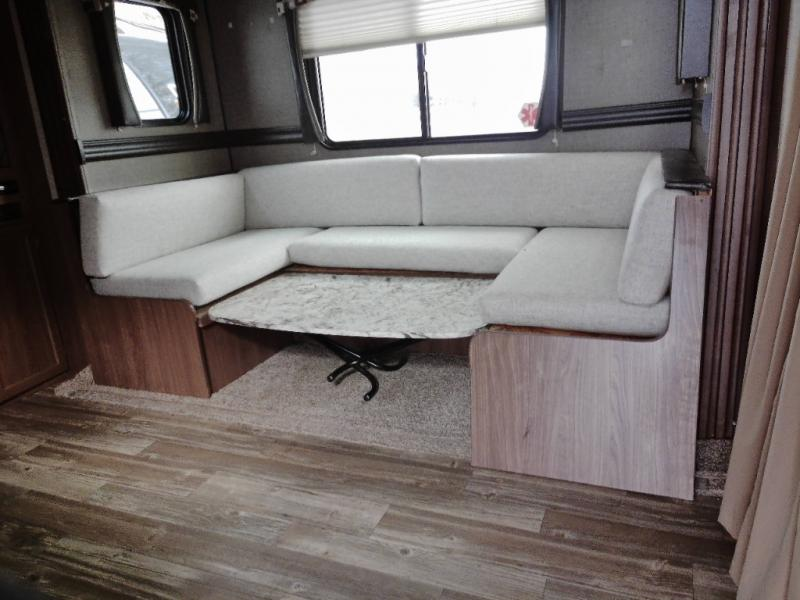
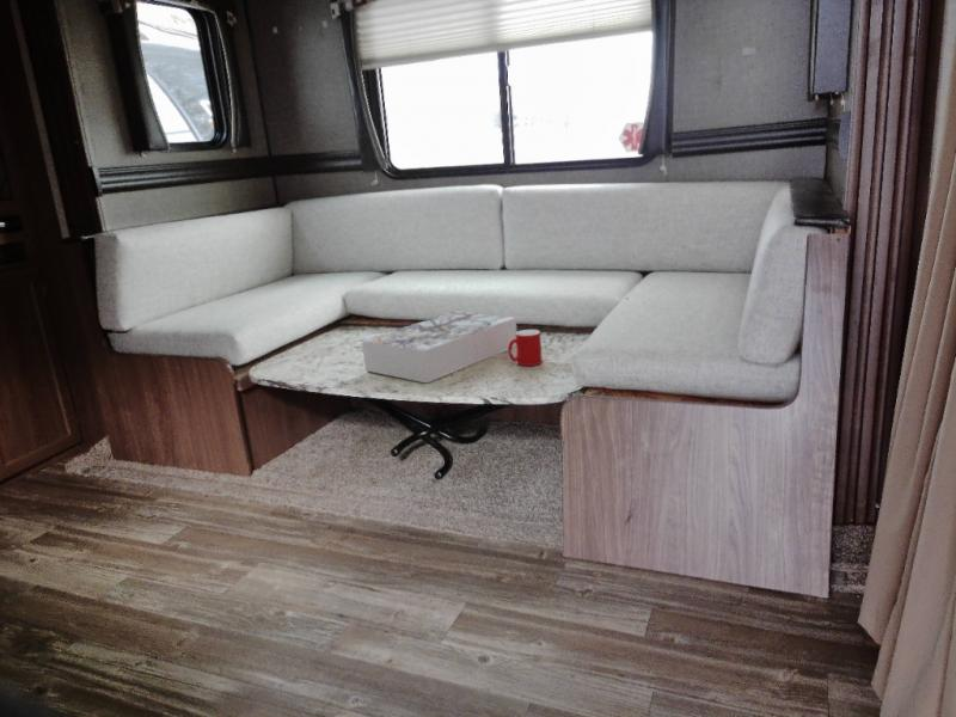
+ board game [361,311,517,385]
+ cup [507,329,543,367]
